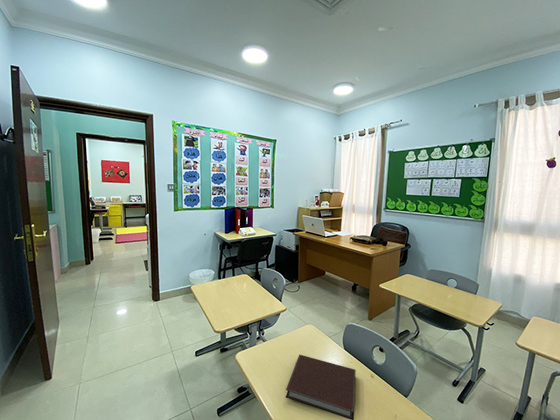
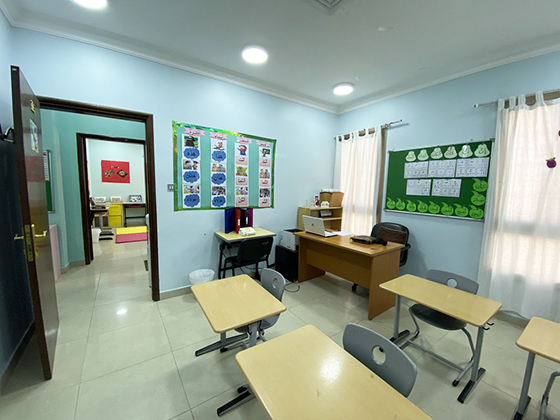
- notebook [285,353,357,420]
